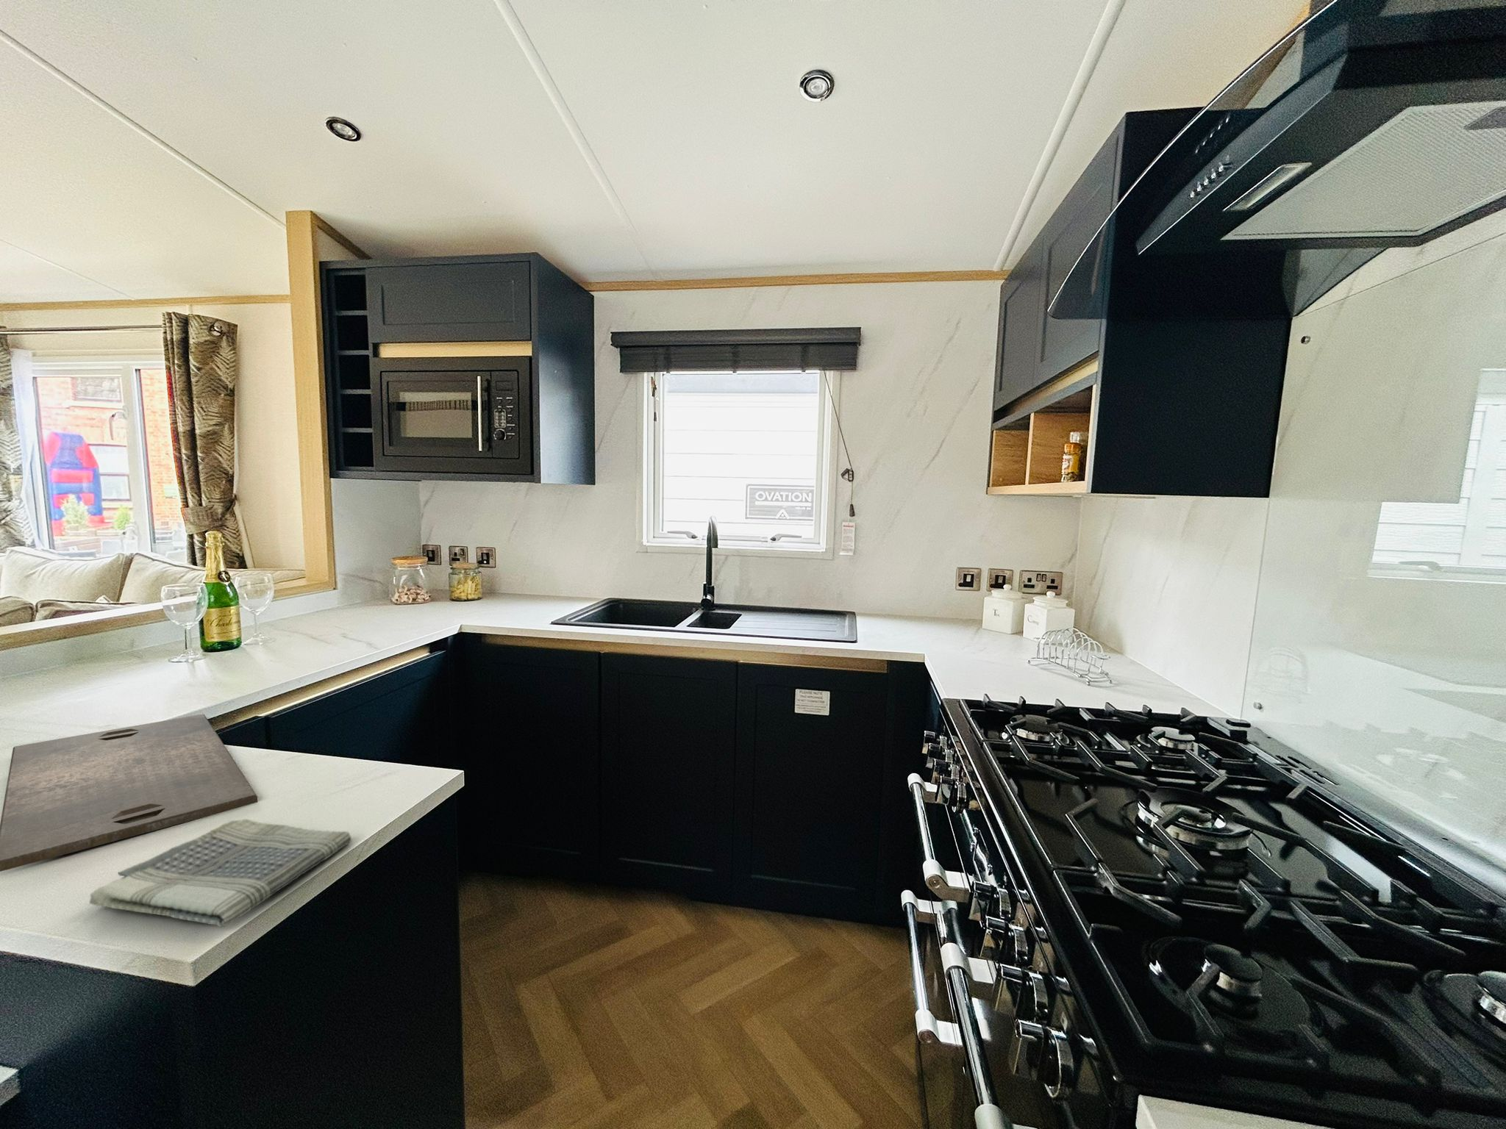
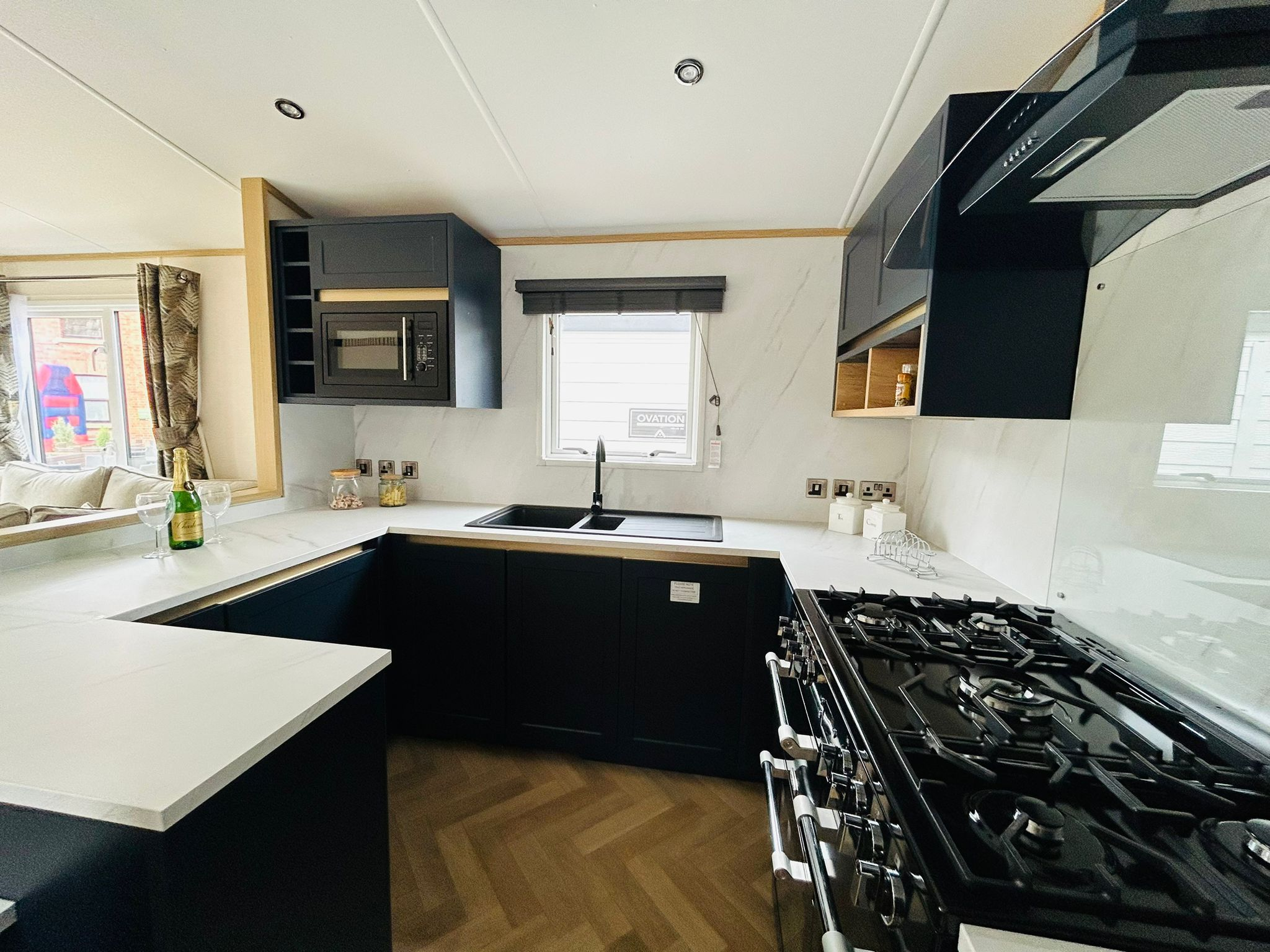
- cutting board [0,714,259,873]
- dish towel [88,818,352,927]
